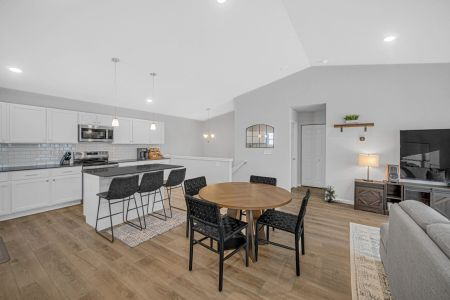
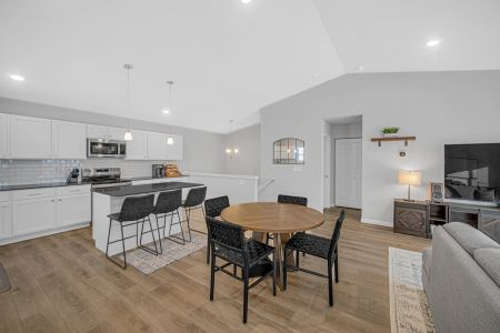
- potted plant [321,184,339,204]
